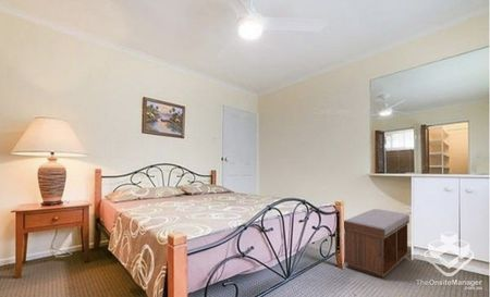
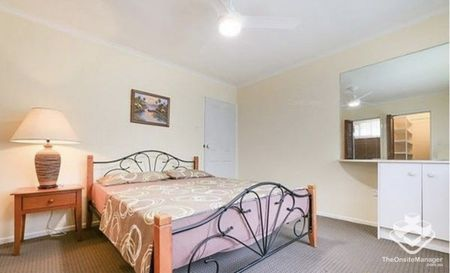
- bench [343,208,411,279]
